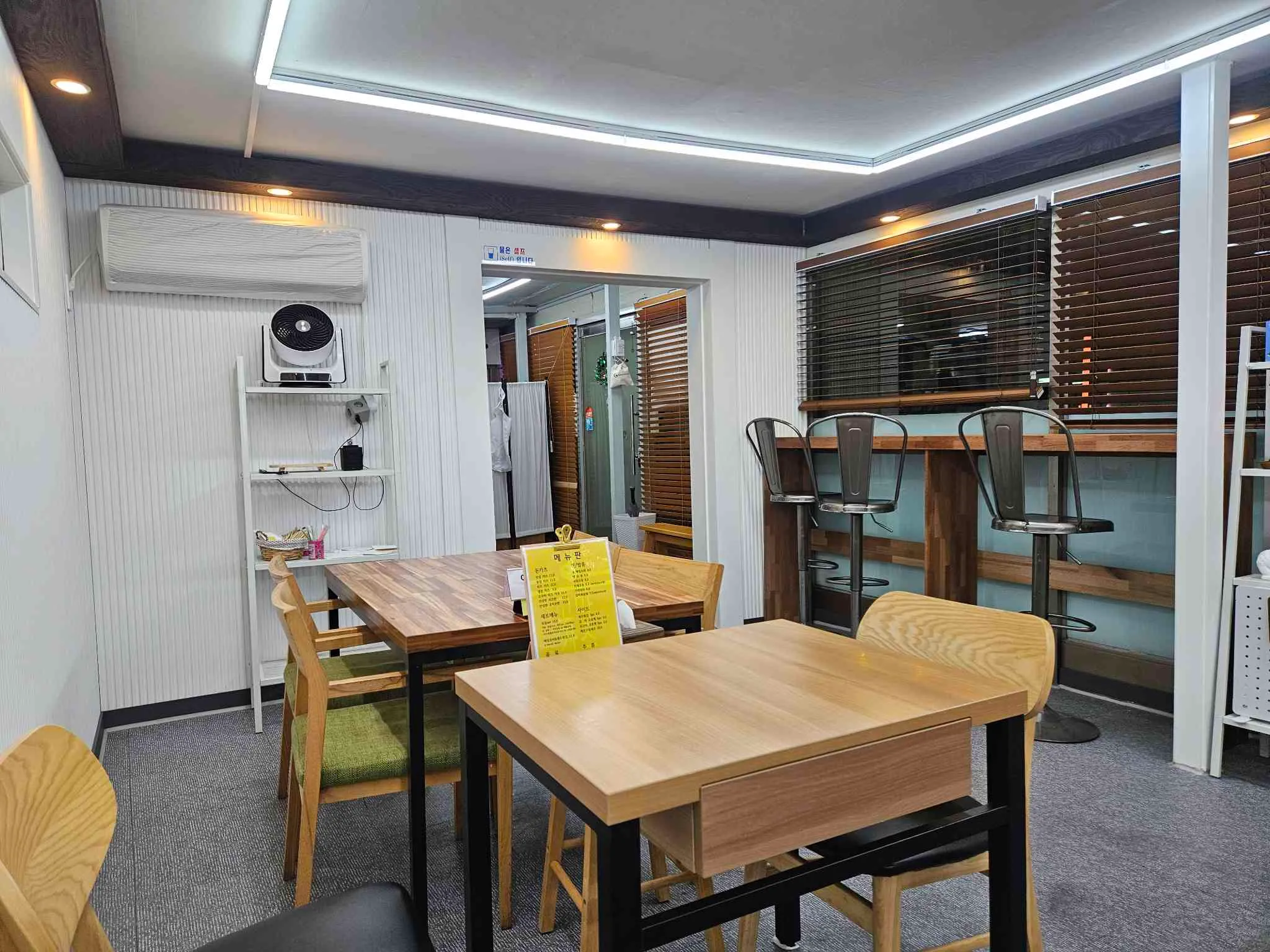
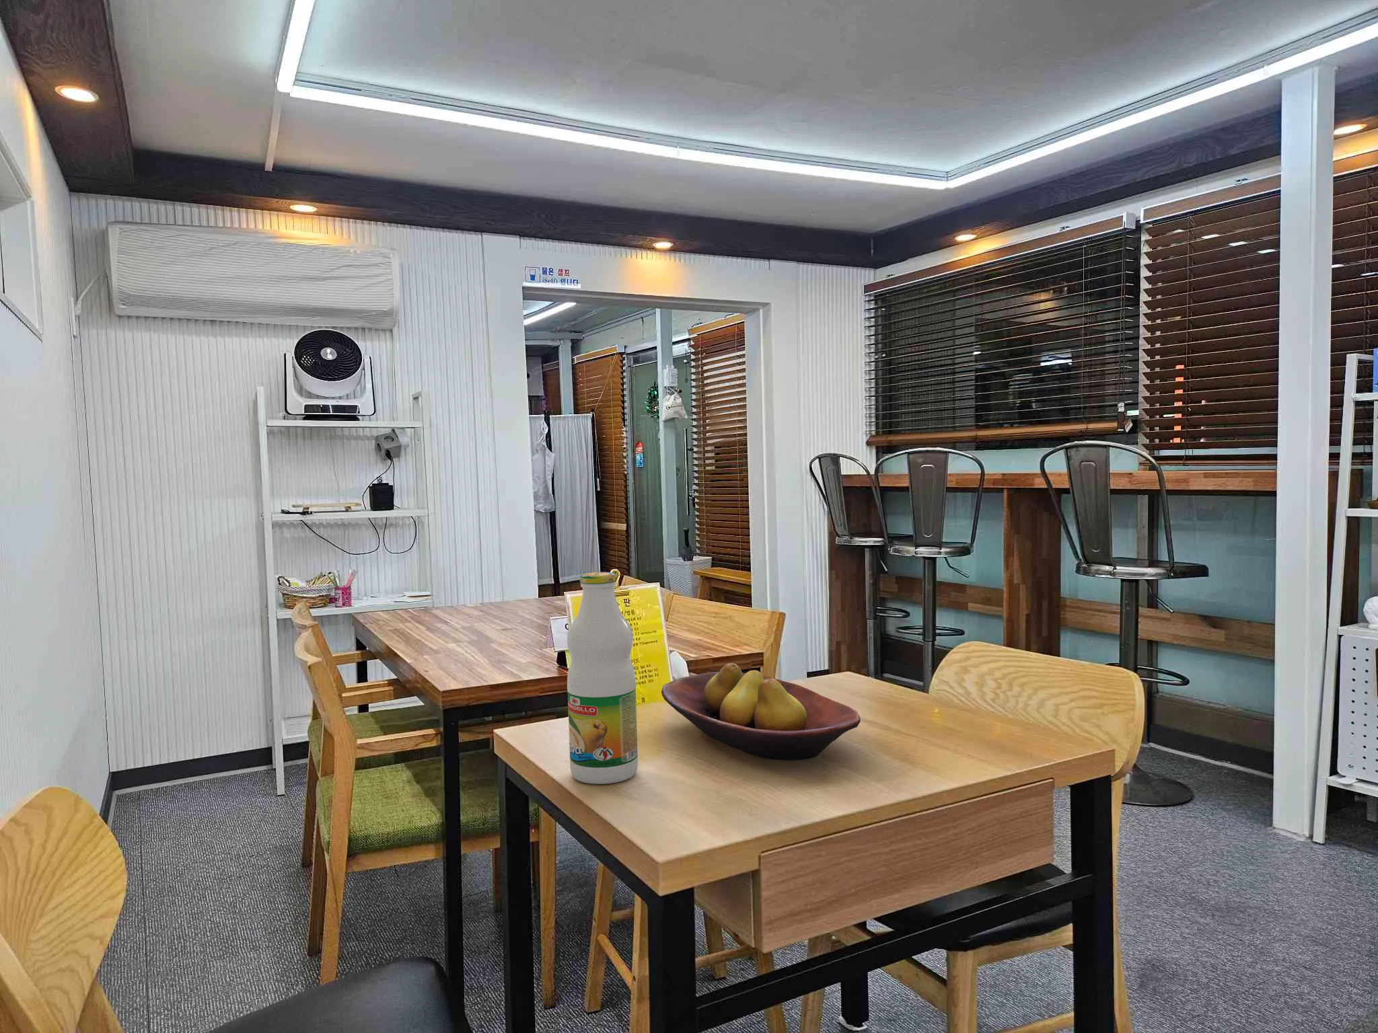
+ bottle [566,572,638,785]
+ fruit bowl [661,662,862,762]
